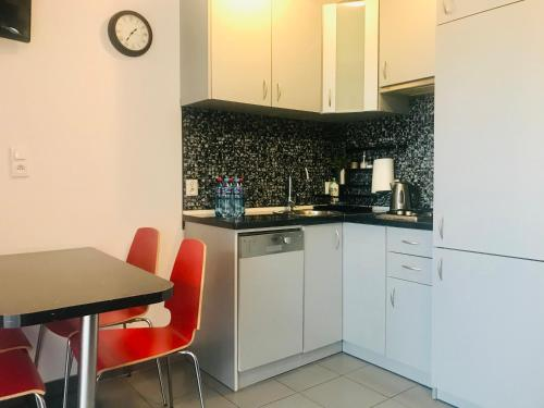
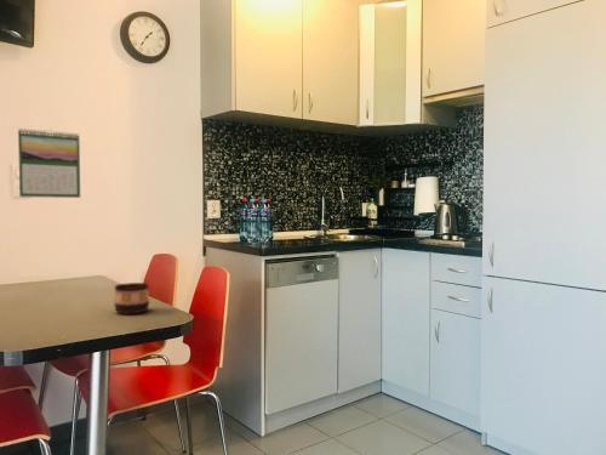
+ cup [113,281,150,315]
+ calendar [17,127,81,199]
